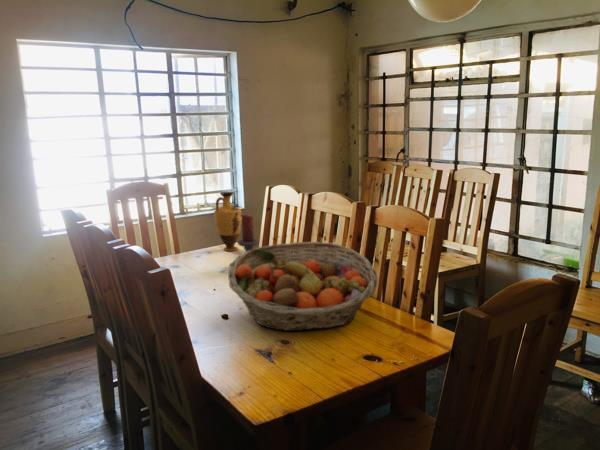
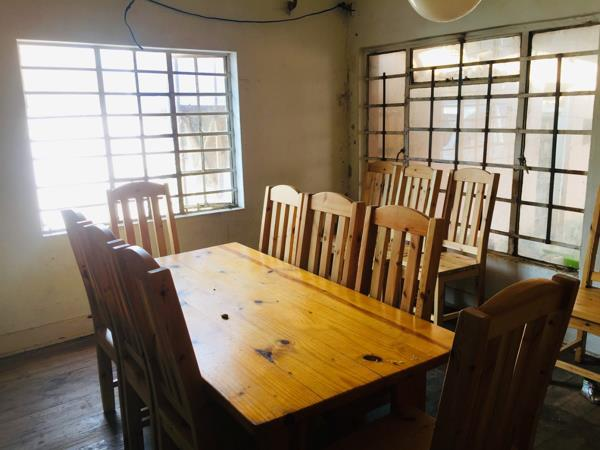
- vase [213,191,242,252]
- fruit basket [227,241,379,332]
- candle holder [228,213,260,268]
